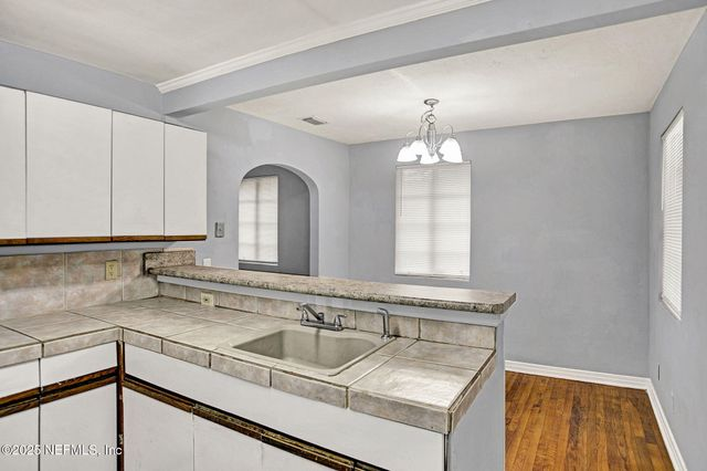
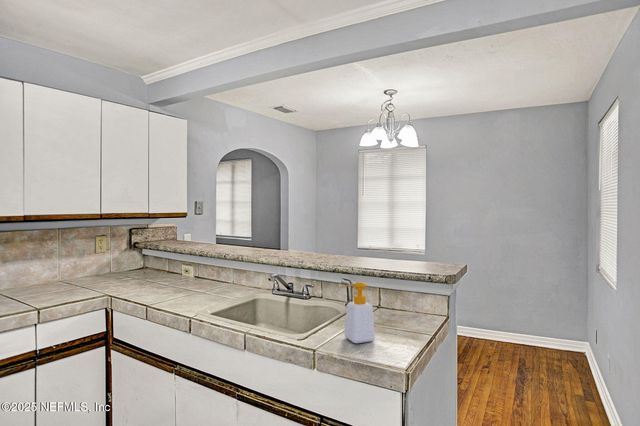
+ soap bottle [338,281,376,344]
